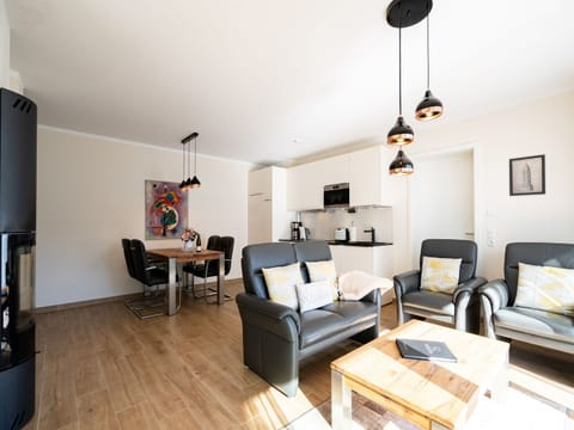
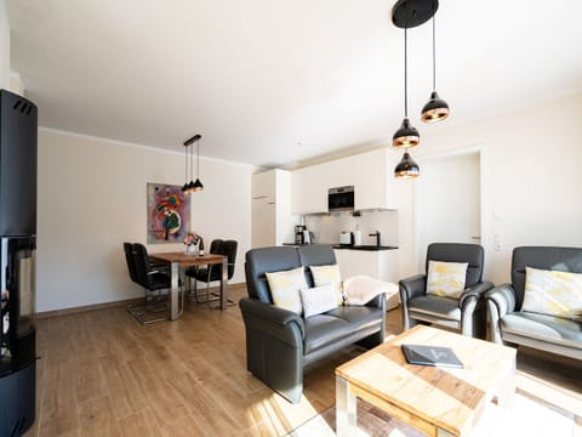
- wall art [508,153,546,197]
